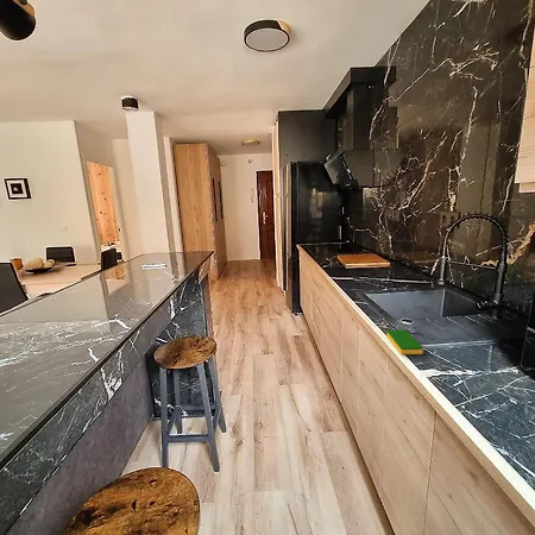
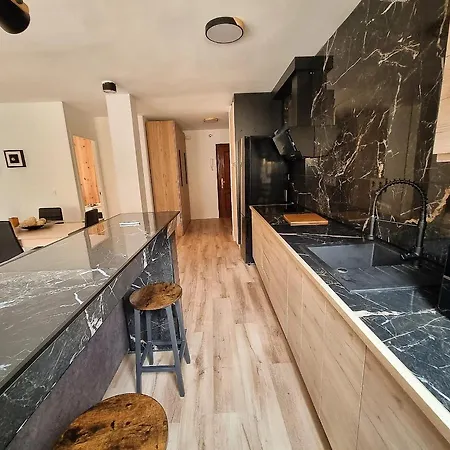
- dish sponge [385,329,424,355]
